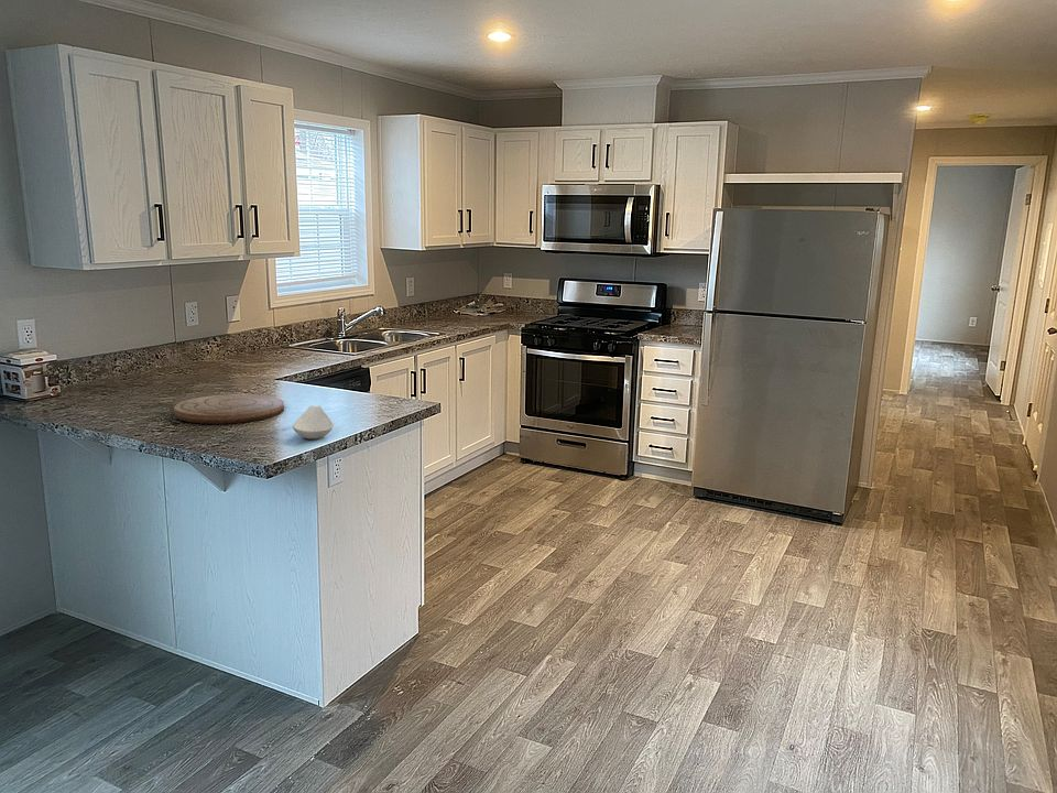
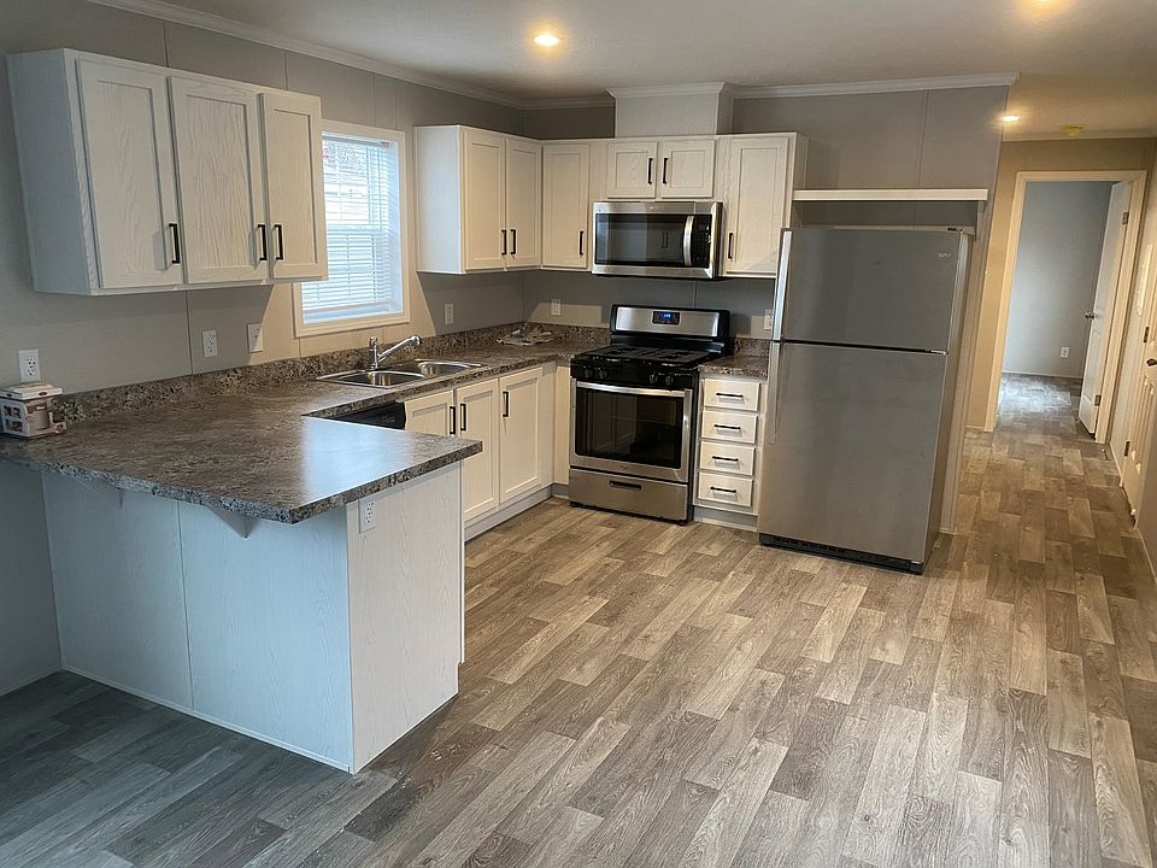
- cutting board [173,393,285,425]
- spoon rest [292,404,335,441]
